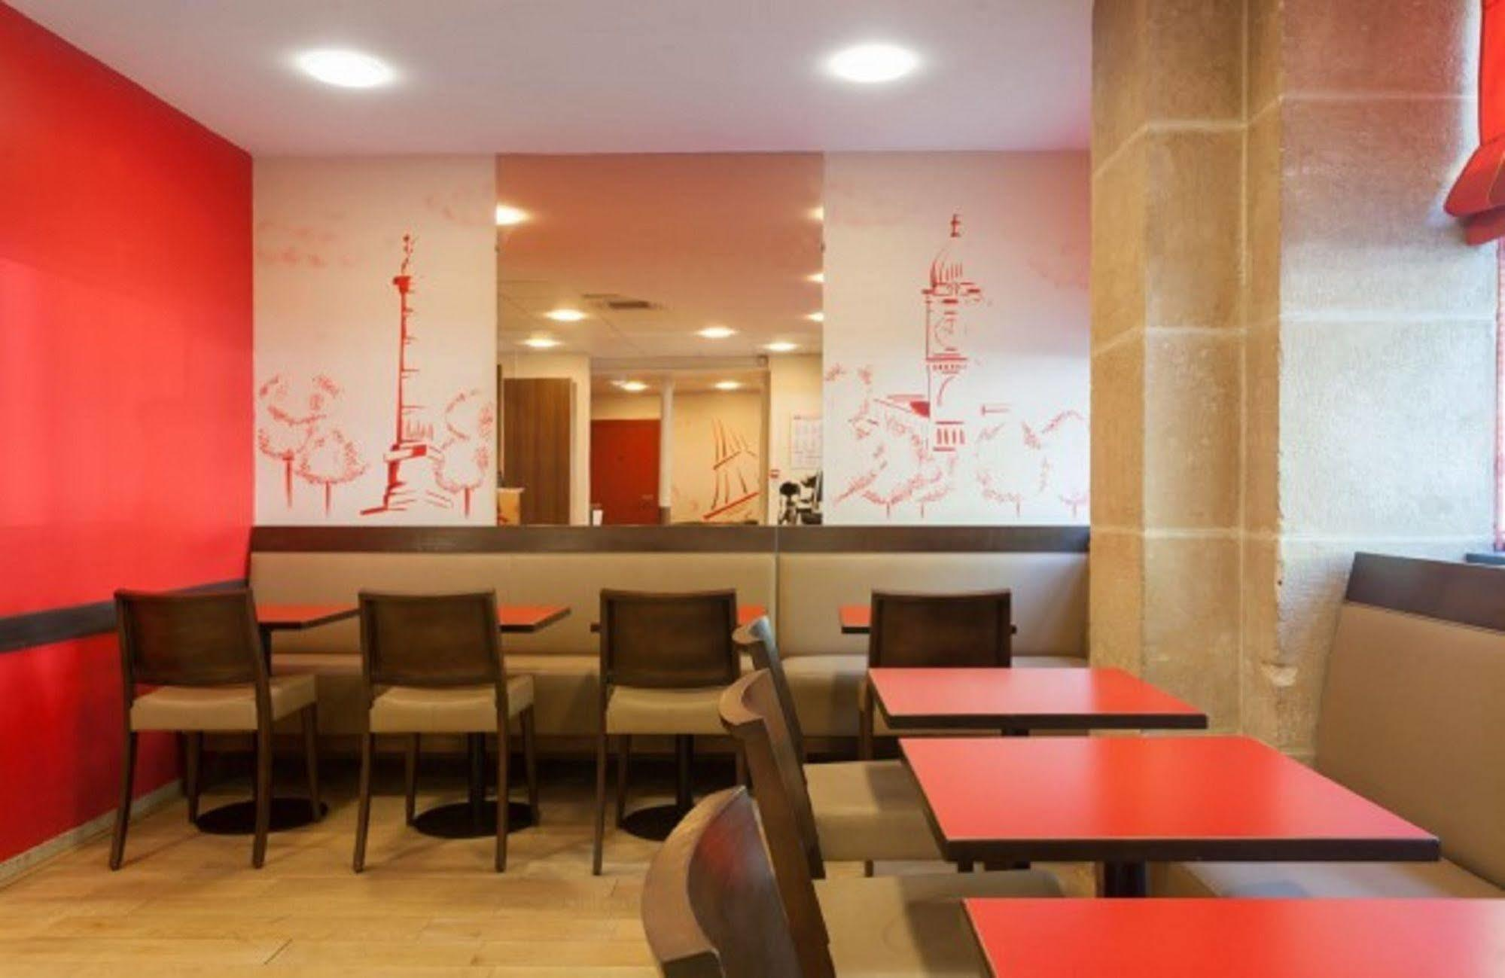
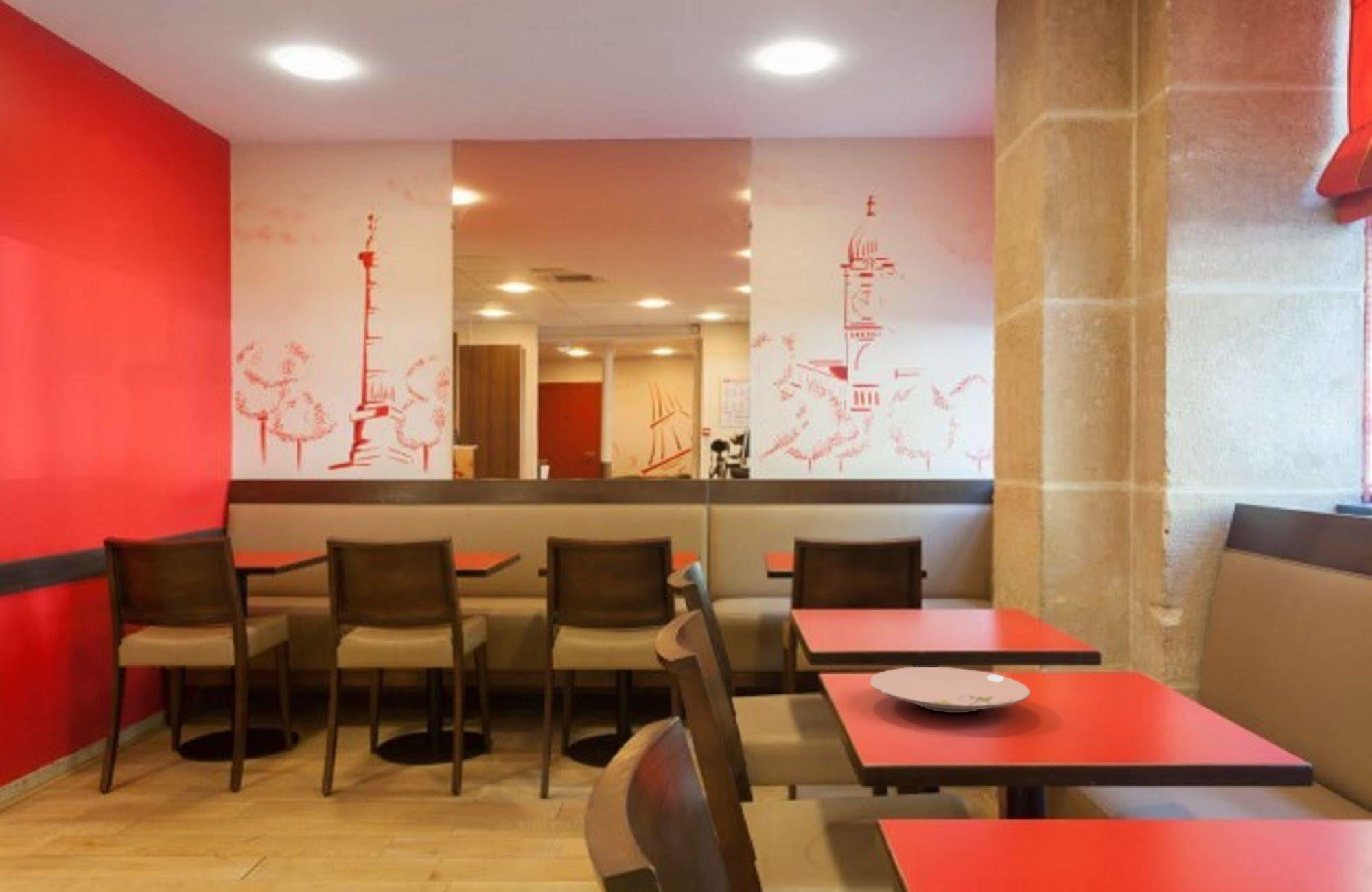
+ plate [869,666,1031,713]
